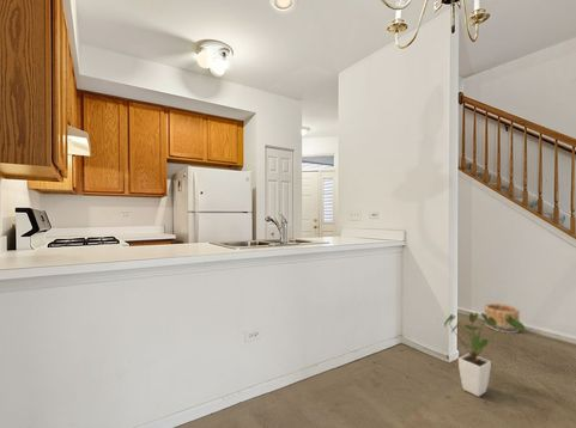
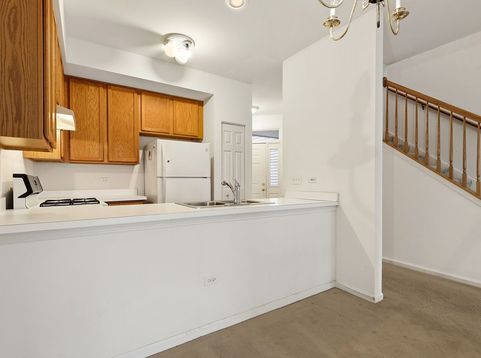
- house plant [443,312,527,398]
- basket [484,302,521,335]
